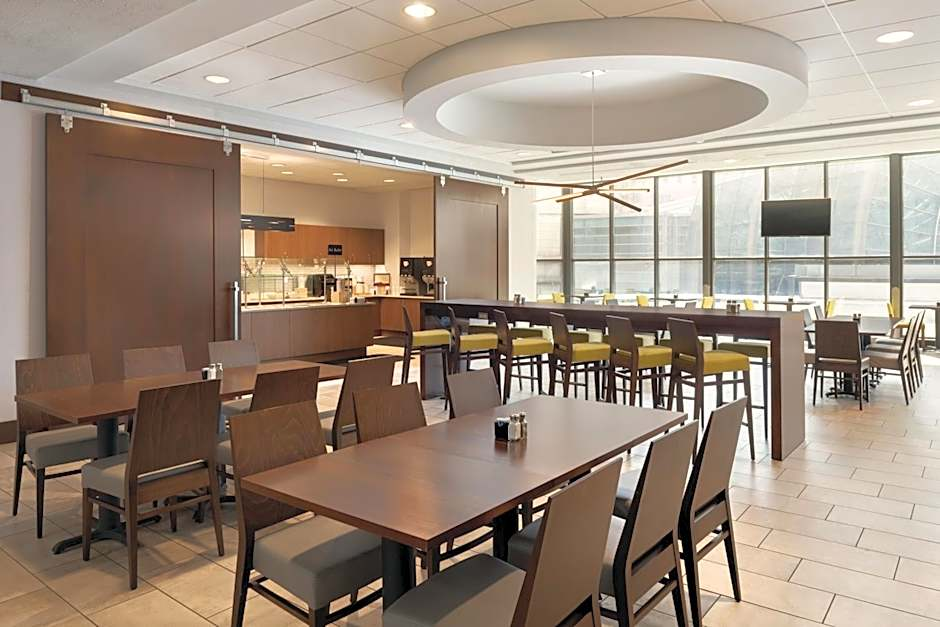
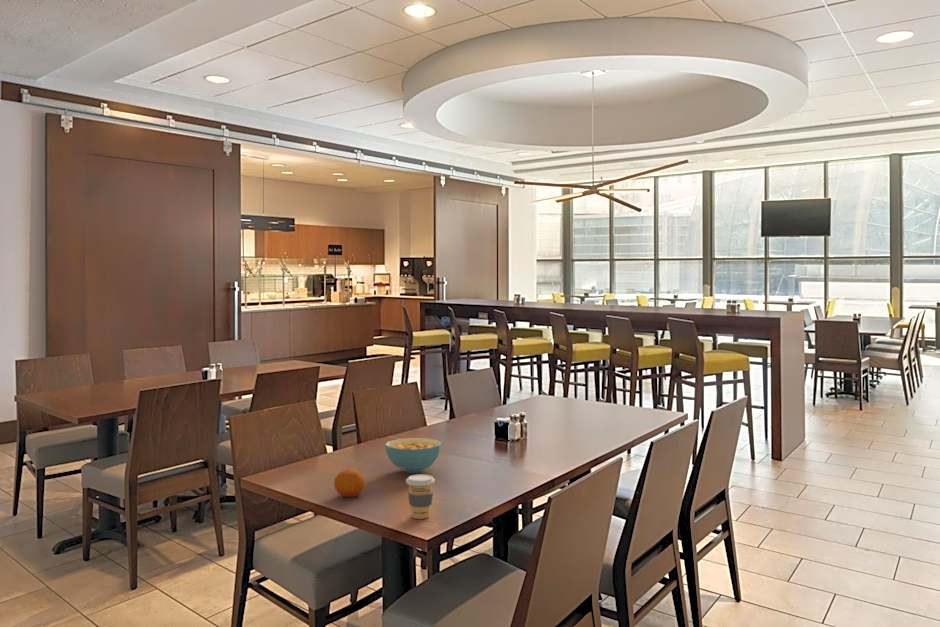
+ fruit [333,468,366,498]
+ cereal bowl [384,437,443,474]
+ coffee cup [405,474,436,520]
